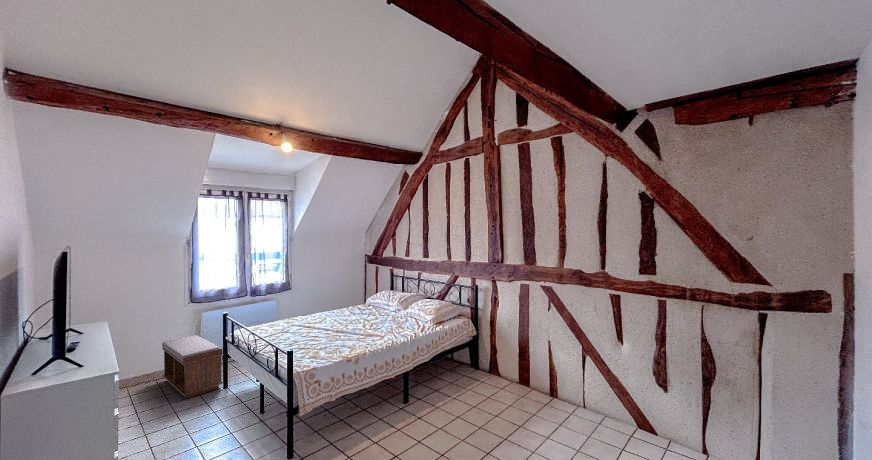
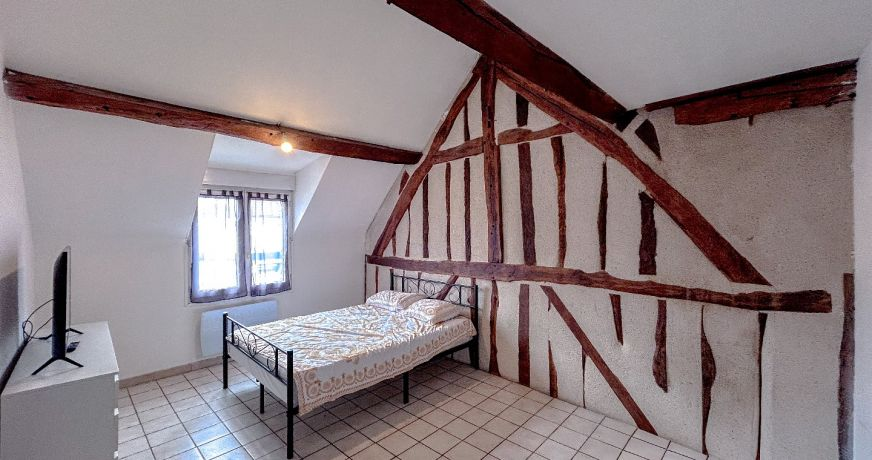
- bench [161,334,224,399]
